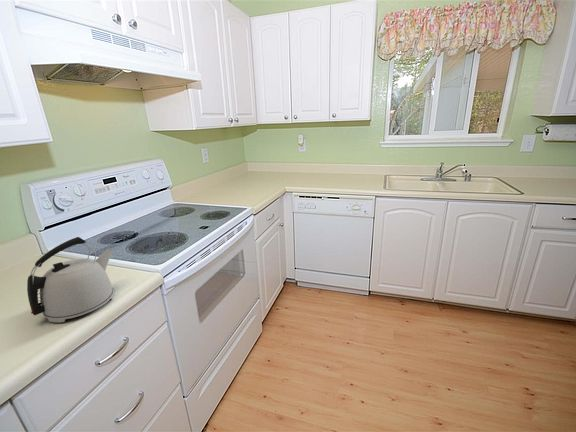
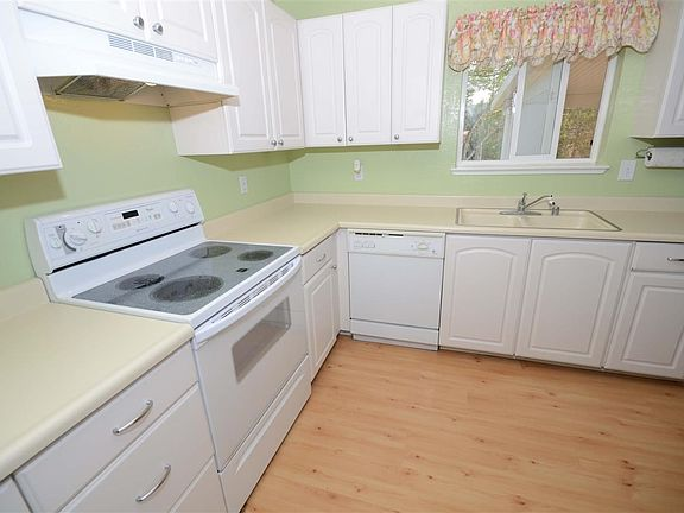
- kettle [26,236,115,323]
